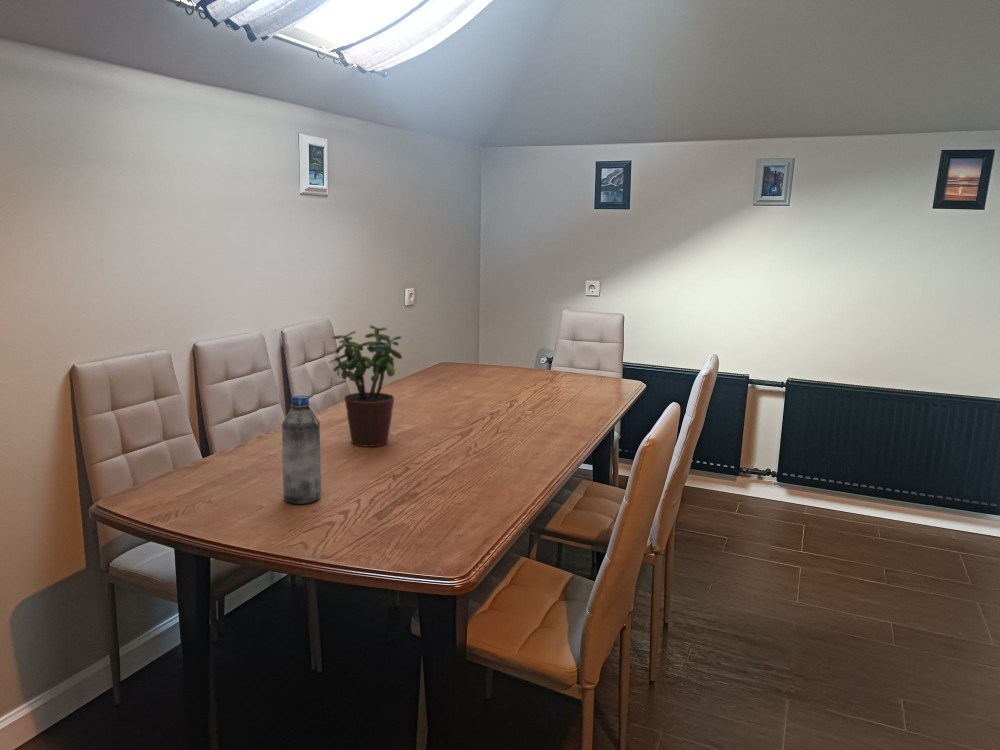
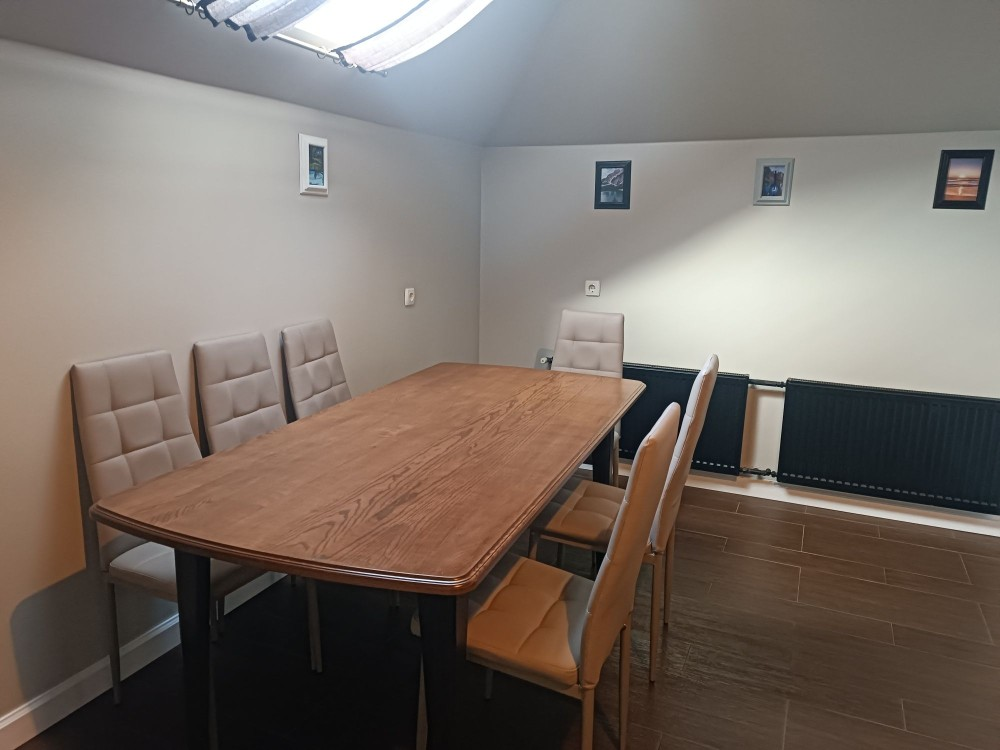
- water bottle [281,394,322,505]
- potted plant [328,324,403,448]
